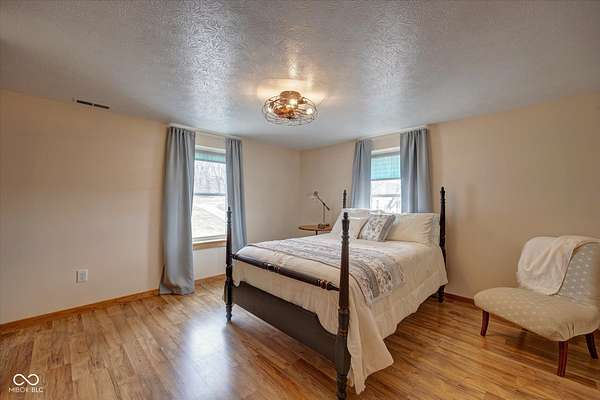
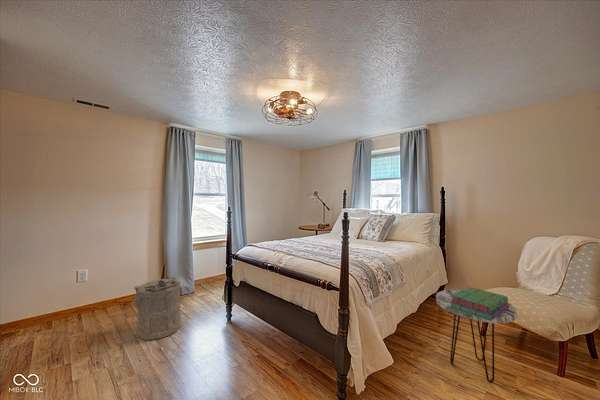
+ stack of books [450,286,510,321]
+ laundry hamper [131,276,182,341]
+ side table [435,289,518,383]
